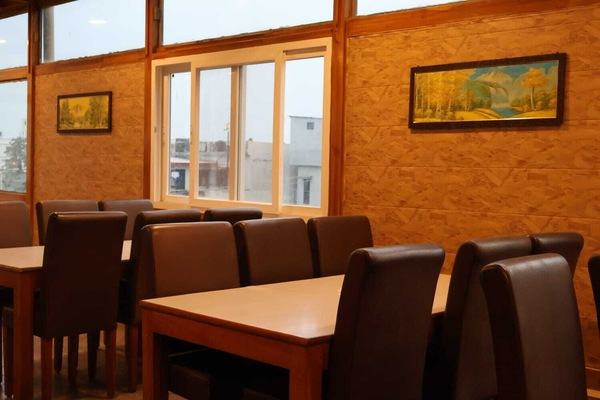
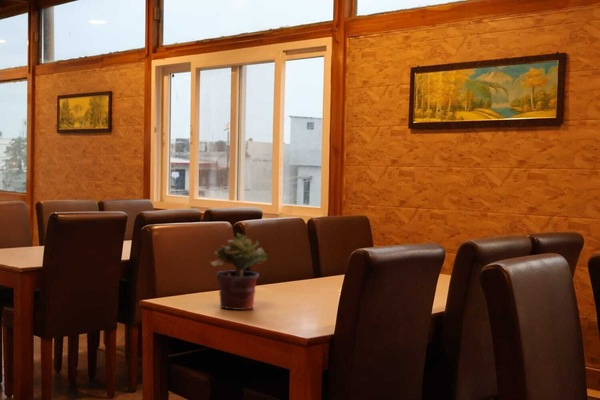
+ potted plant [209,232,269,311]
